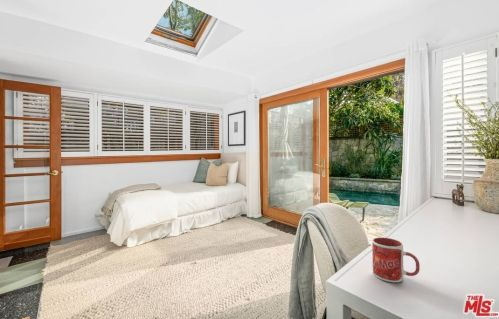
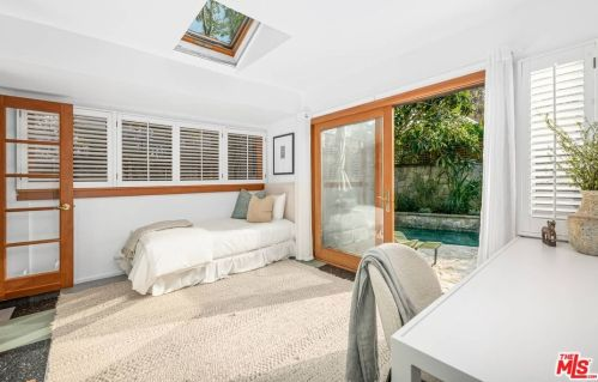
- mug [371,237,421,283]
